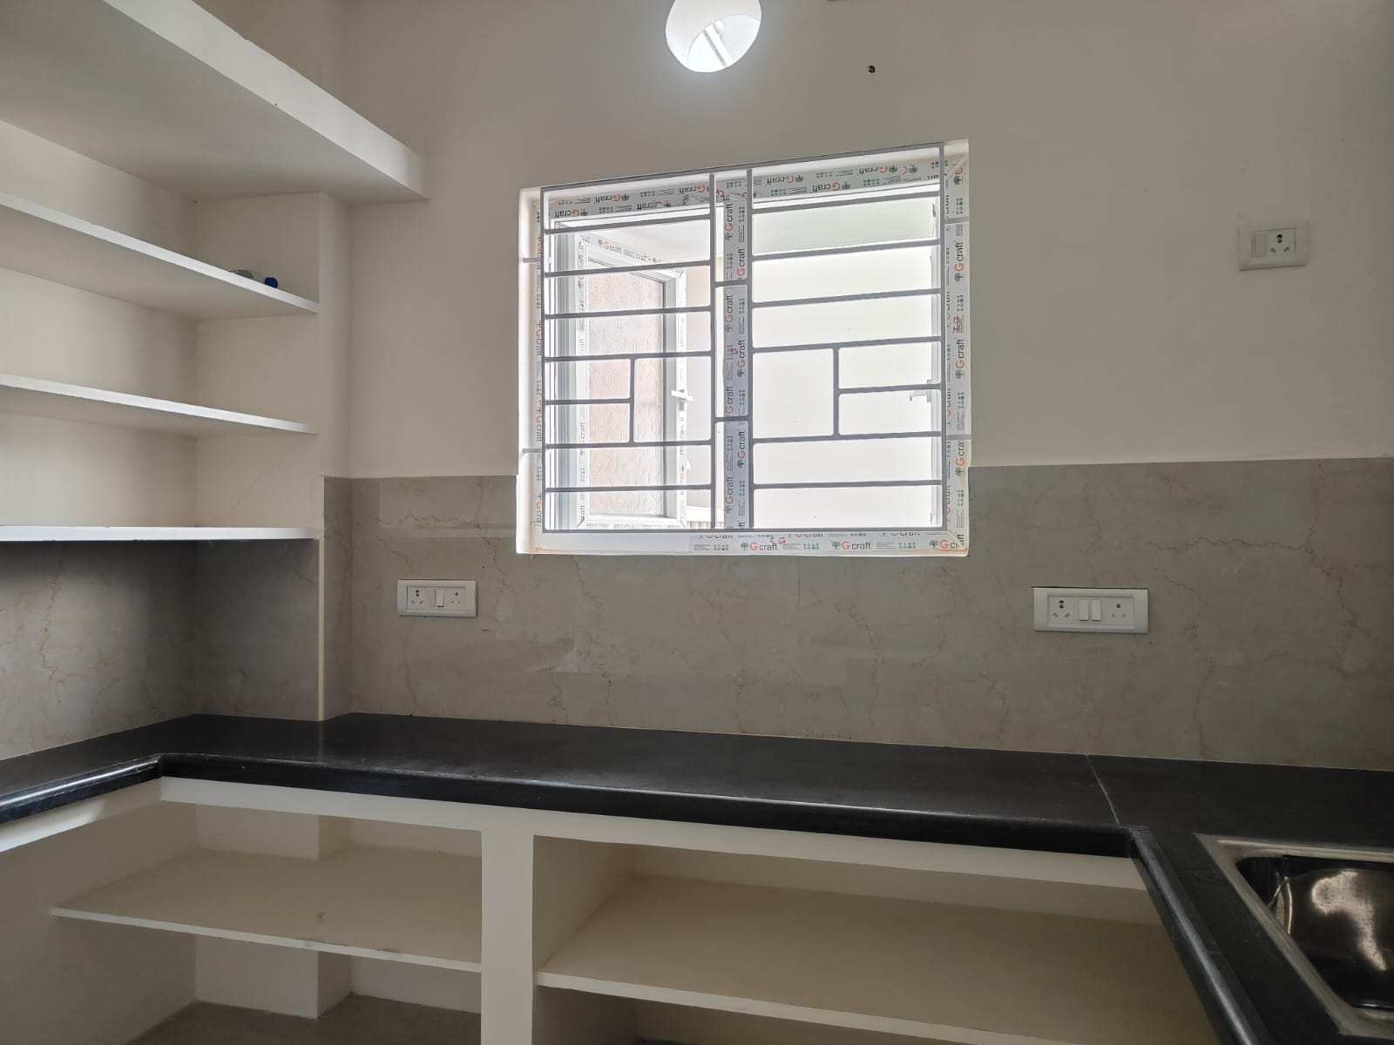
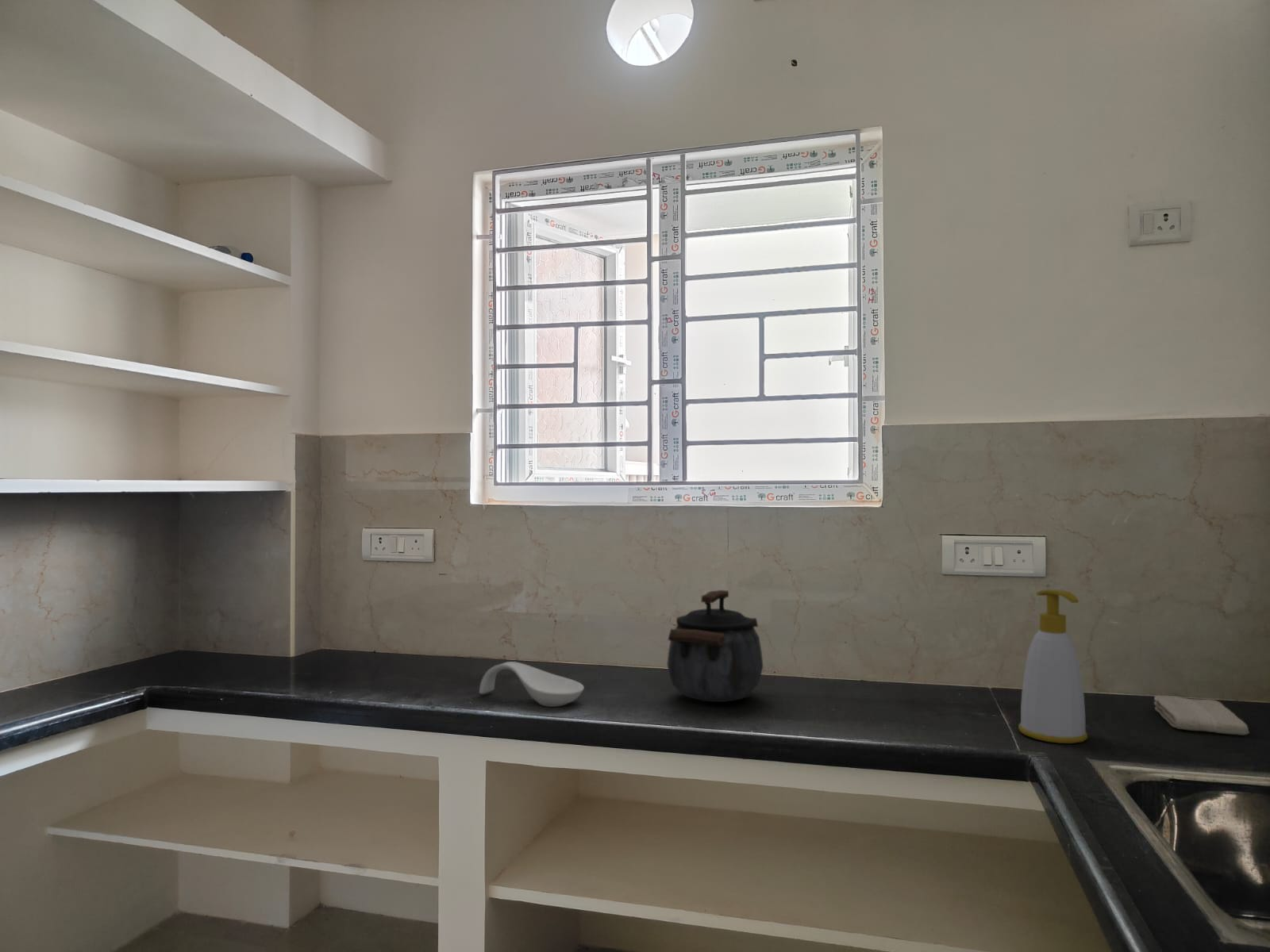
+ spoon rest [479,661,585,708]
+ soap bottle [1018,589,1088,744]
+ kettle [666,589,764,703]
+ washcloth [1153,695,1250,736]
